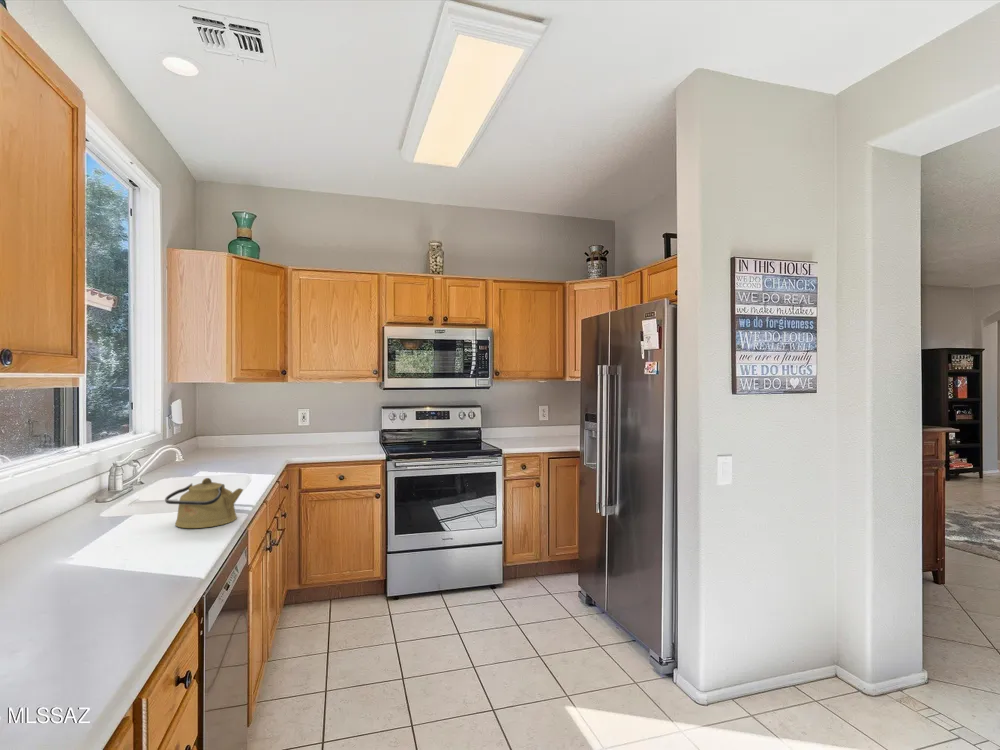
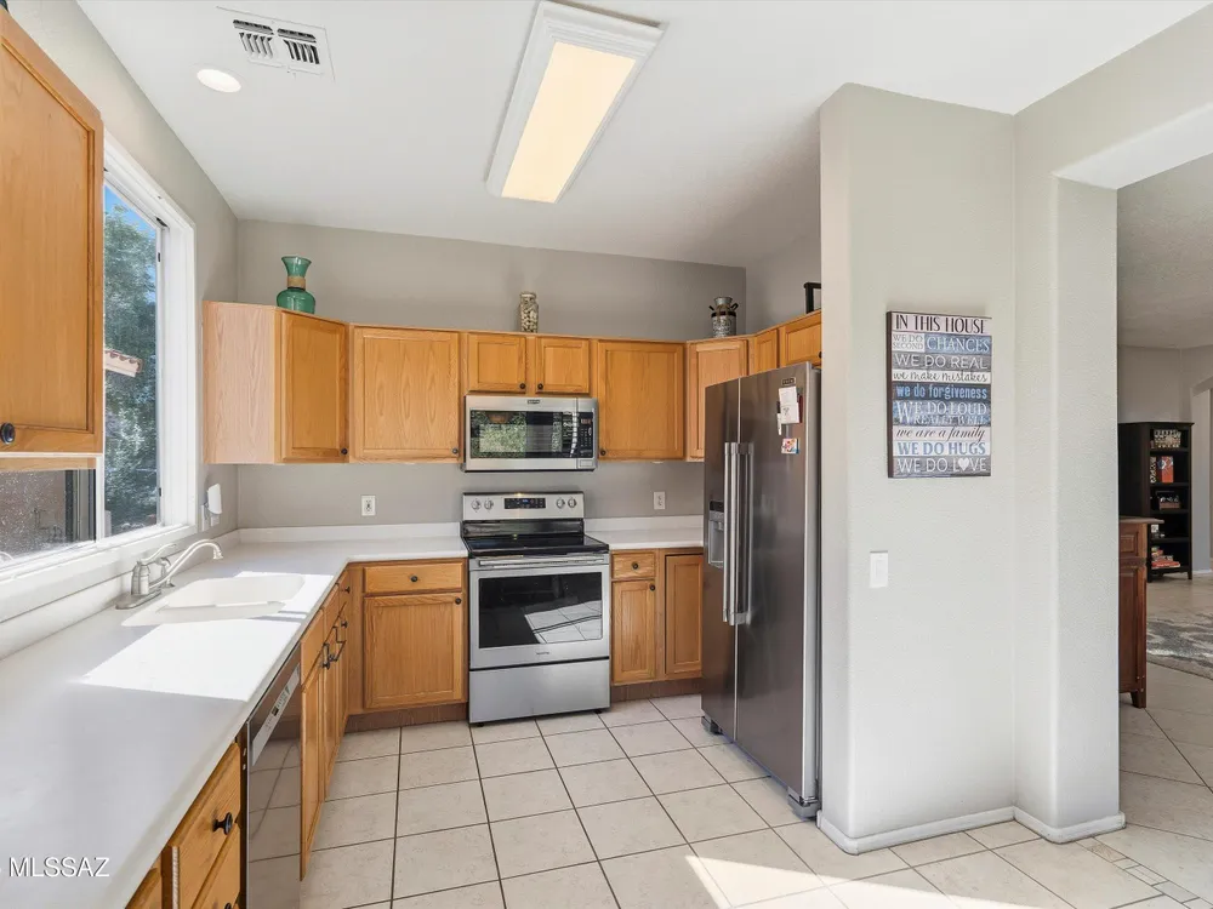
- kettle [164,477,244,529]
